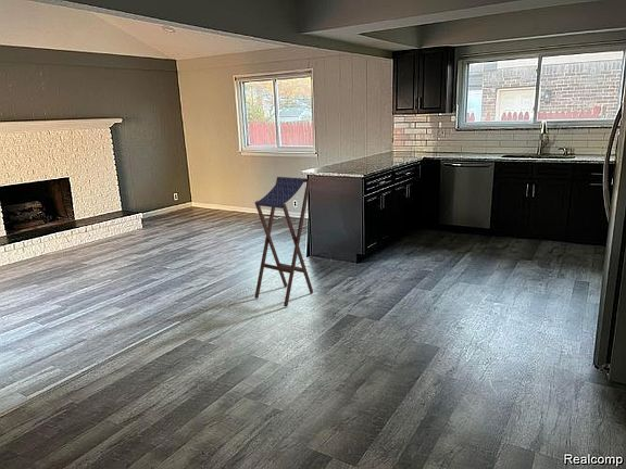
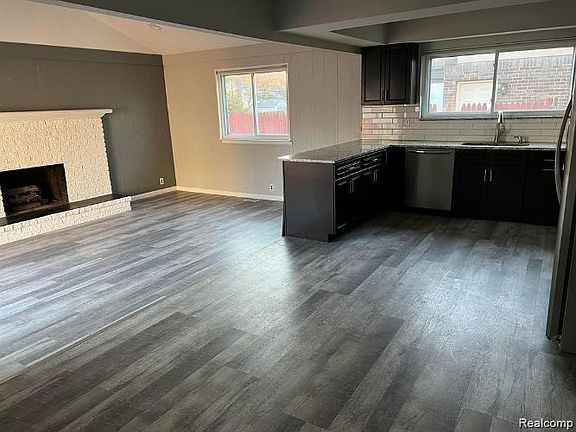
- stool [253,176,314,308]
